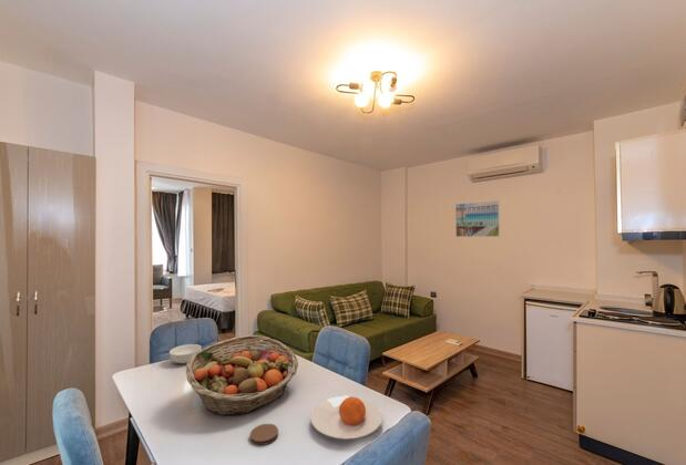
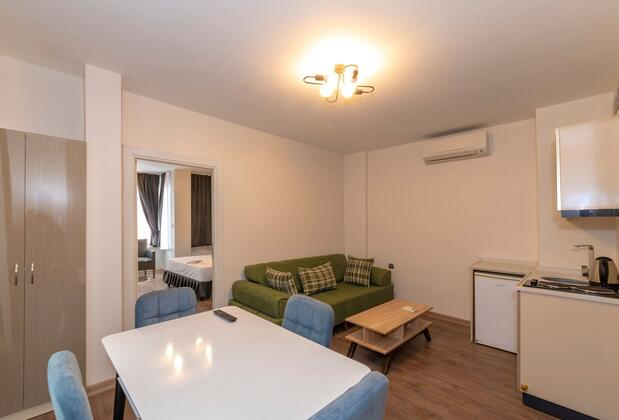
- cereal bowl [168,343,203,365]
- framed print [454,199,501,238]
- plate [309,395,383,441]
- fruit basket [185,334,299,416]
- coaster [249,423,279,446]
